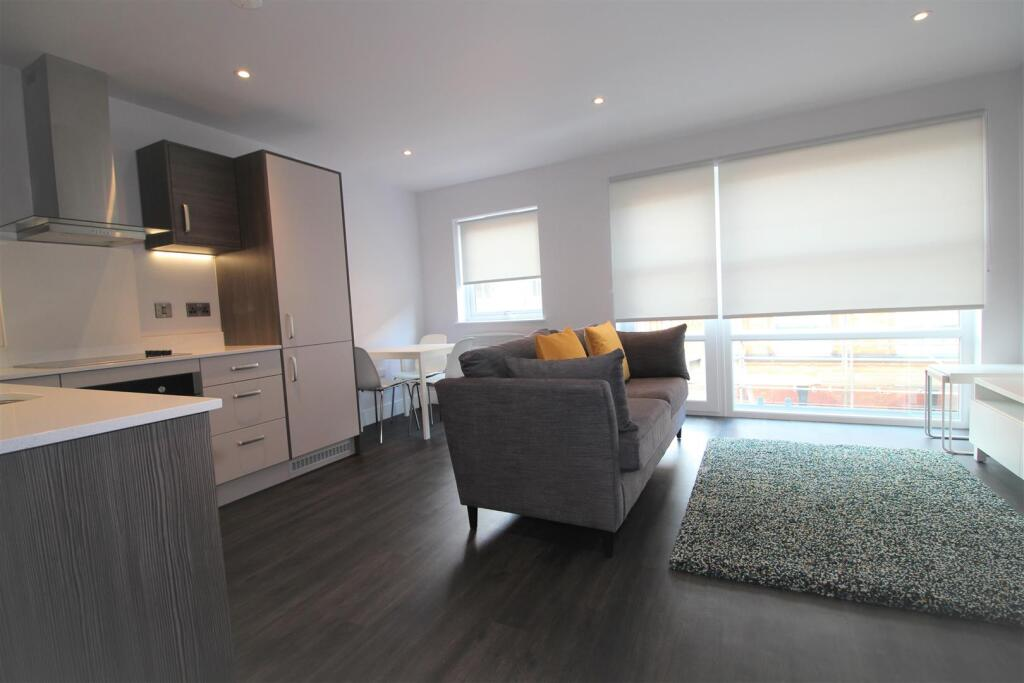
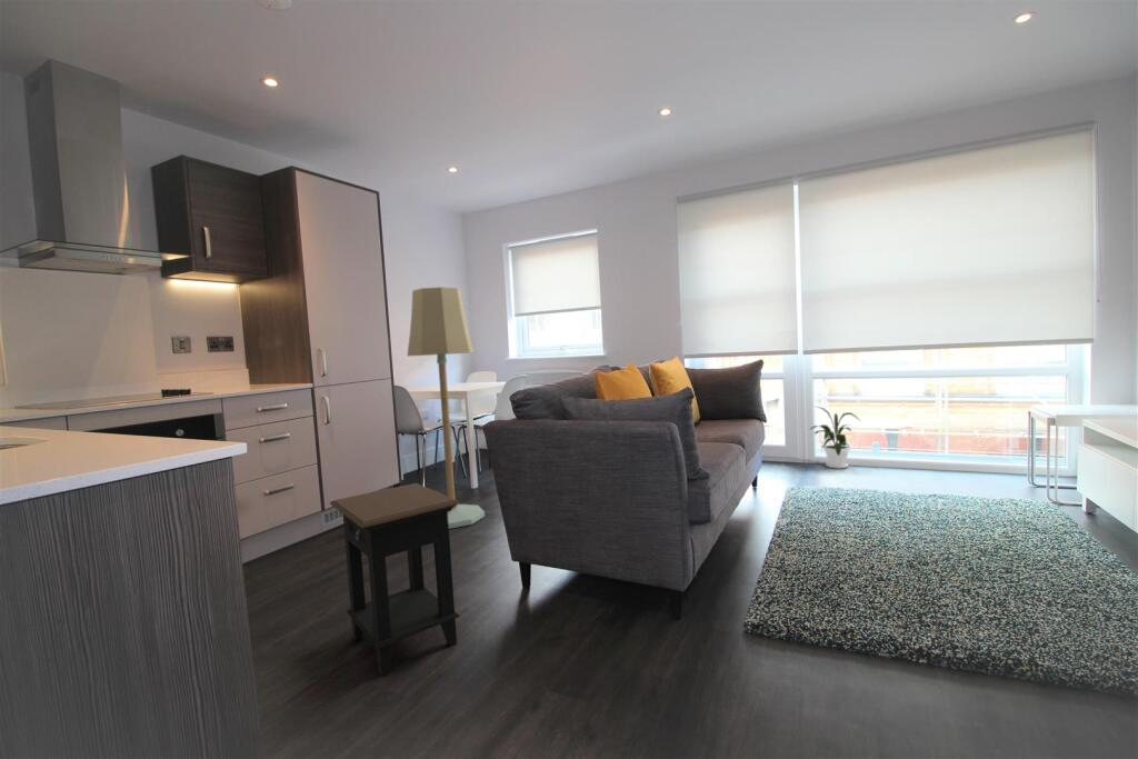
+ side table [329,482,461,677]
+ house plant [808,406,861,470]
+ floor lamp [406,286,486,530]
